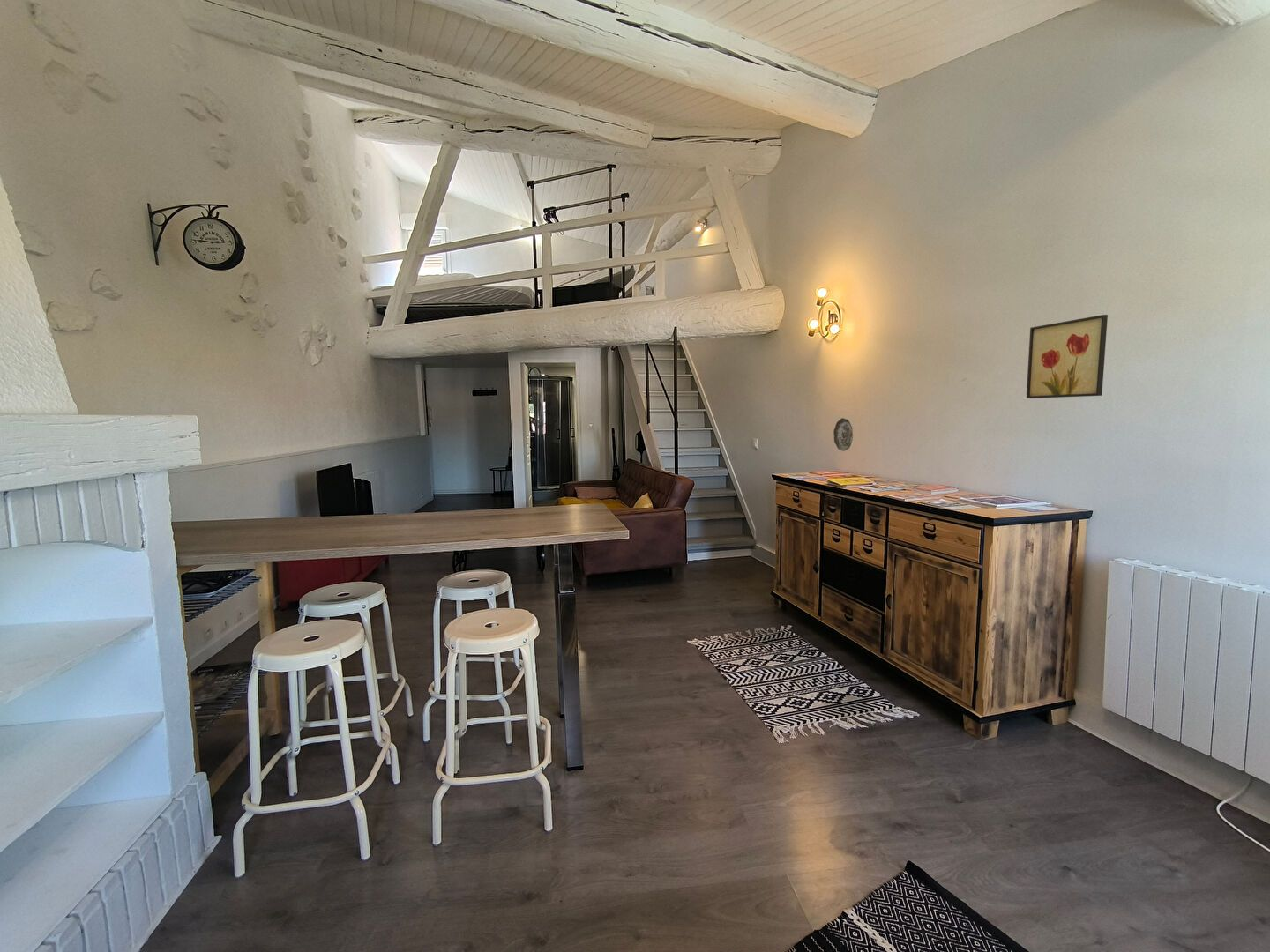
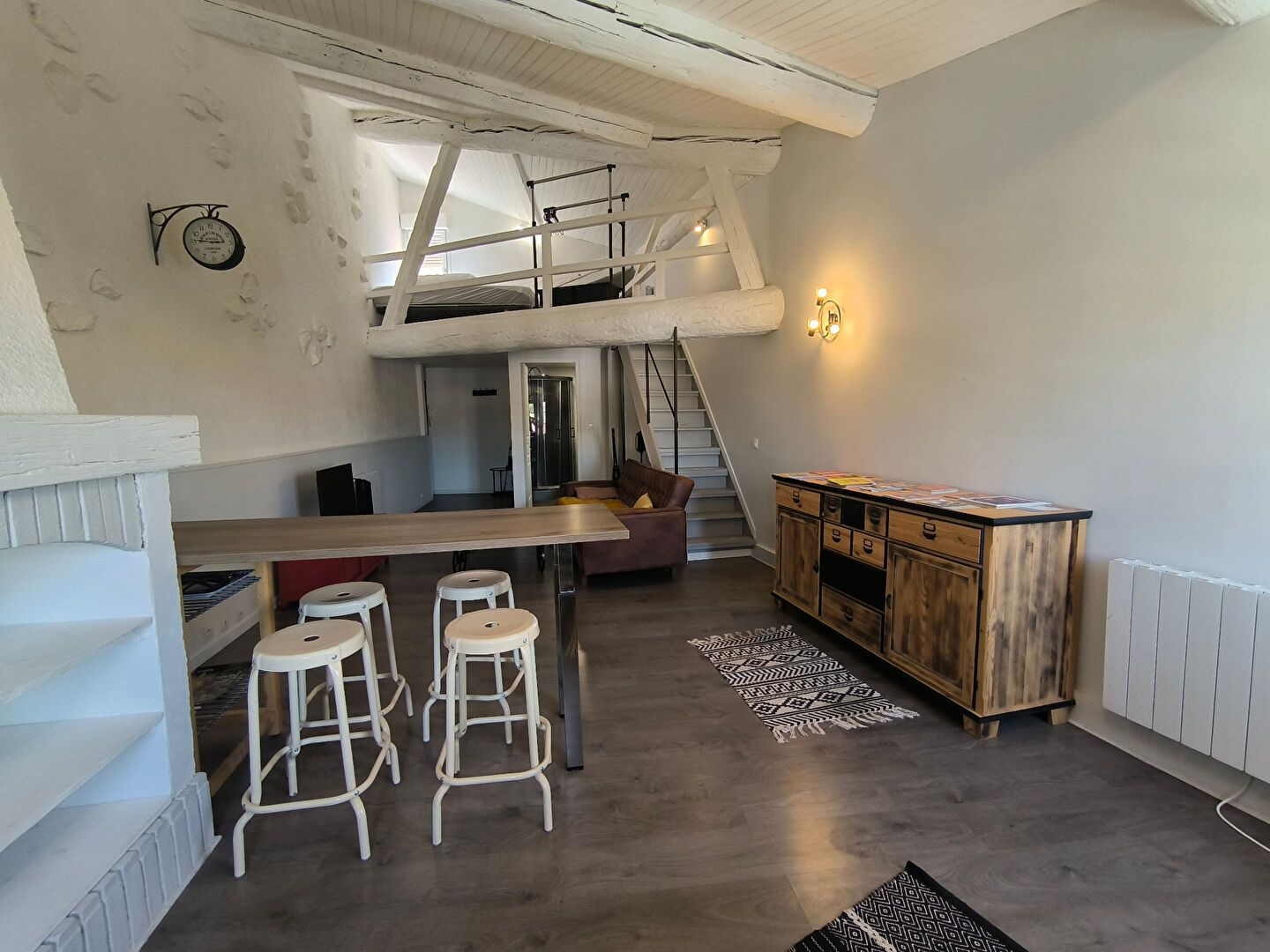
- decorative plate [833,417,854,452]
- wall art [1026,314,1109,399]
